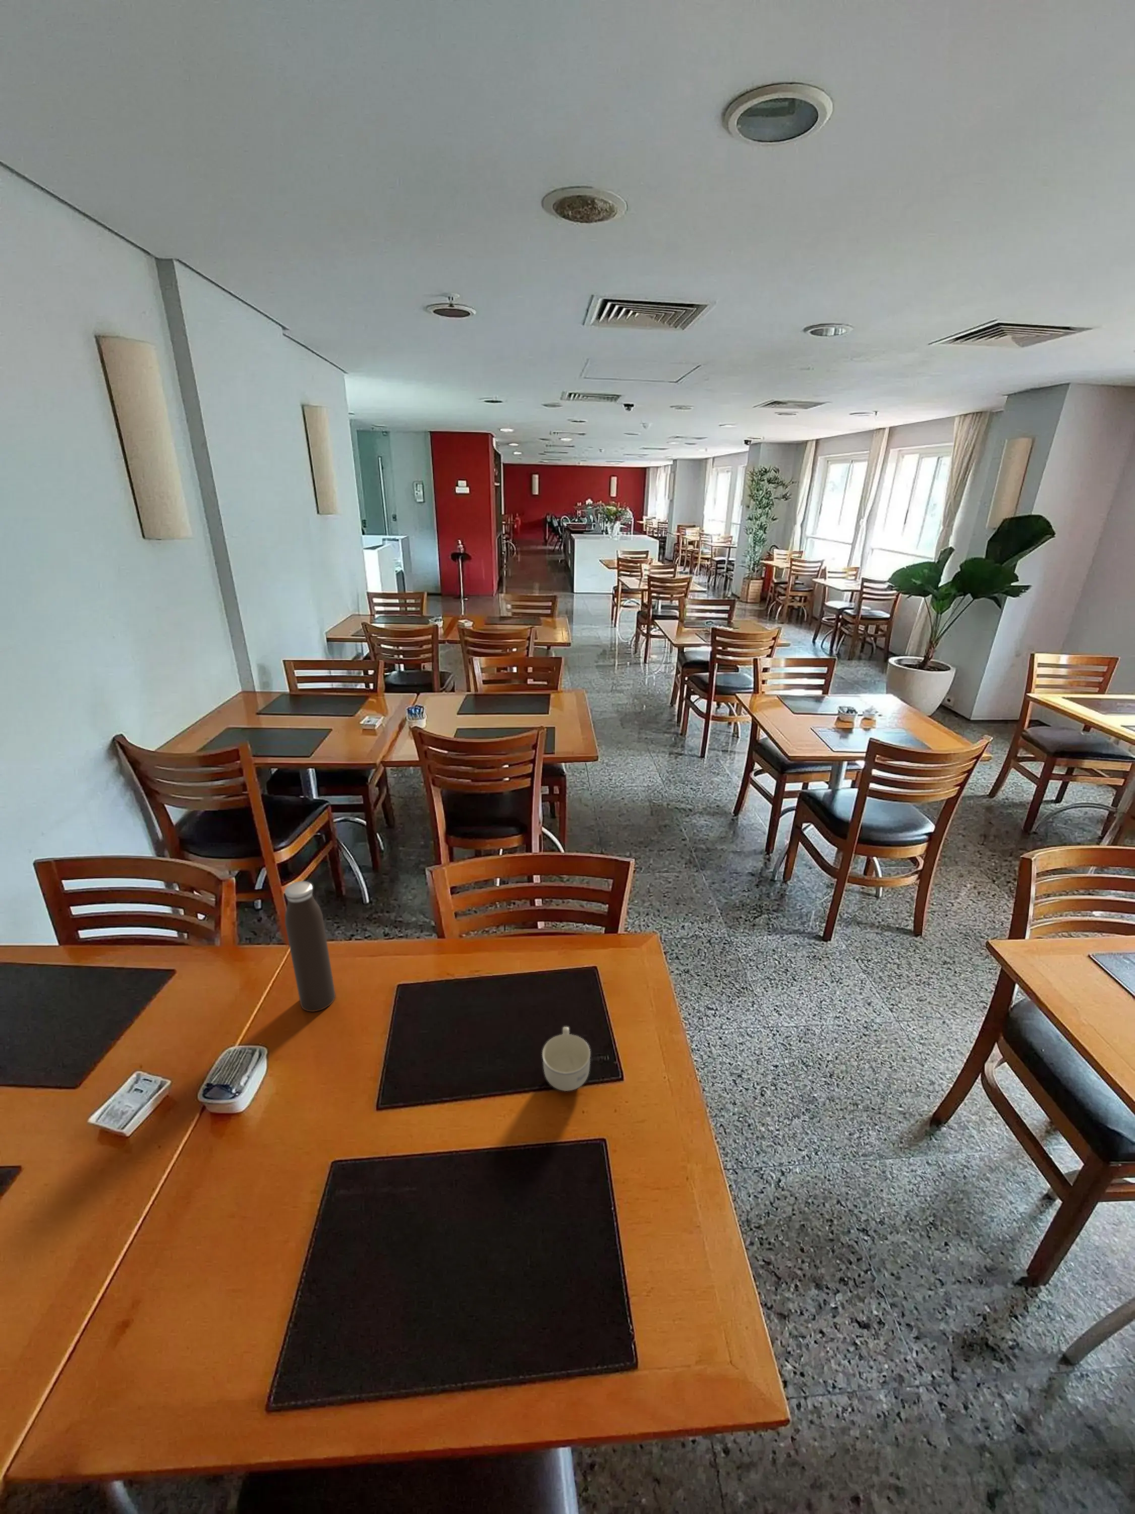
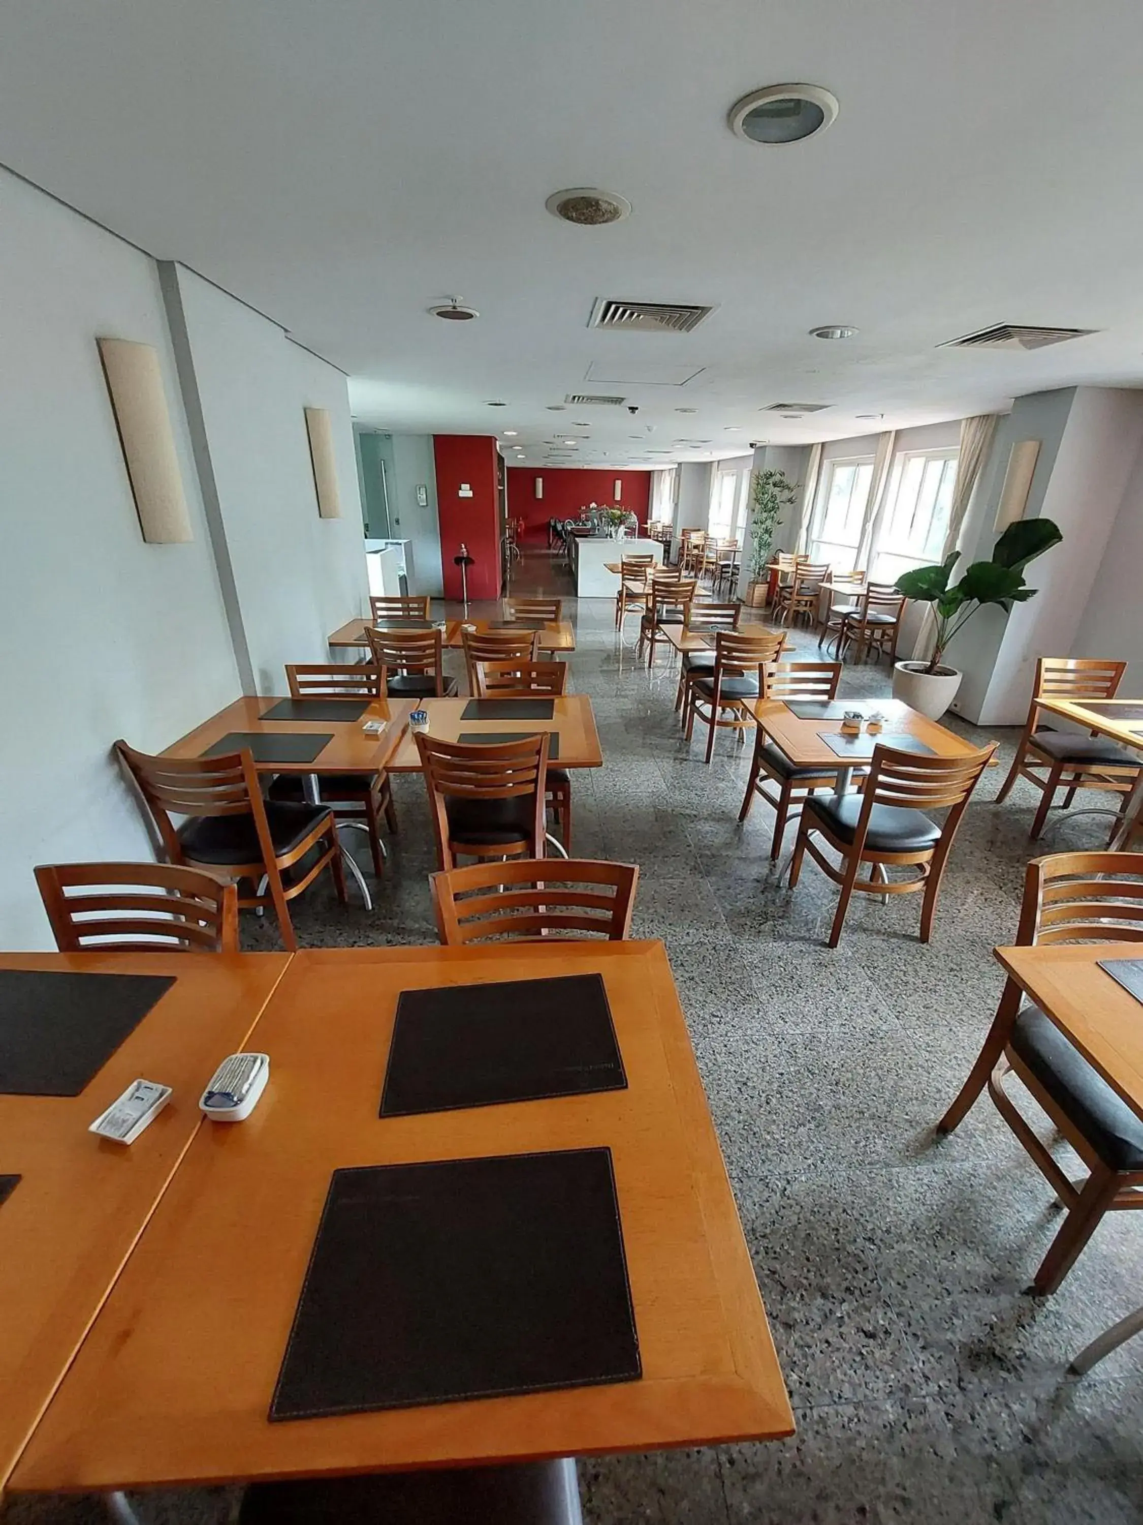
- cup [541,1026,591,1092]
- water bottle [284,881,336,1012]
